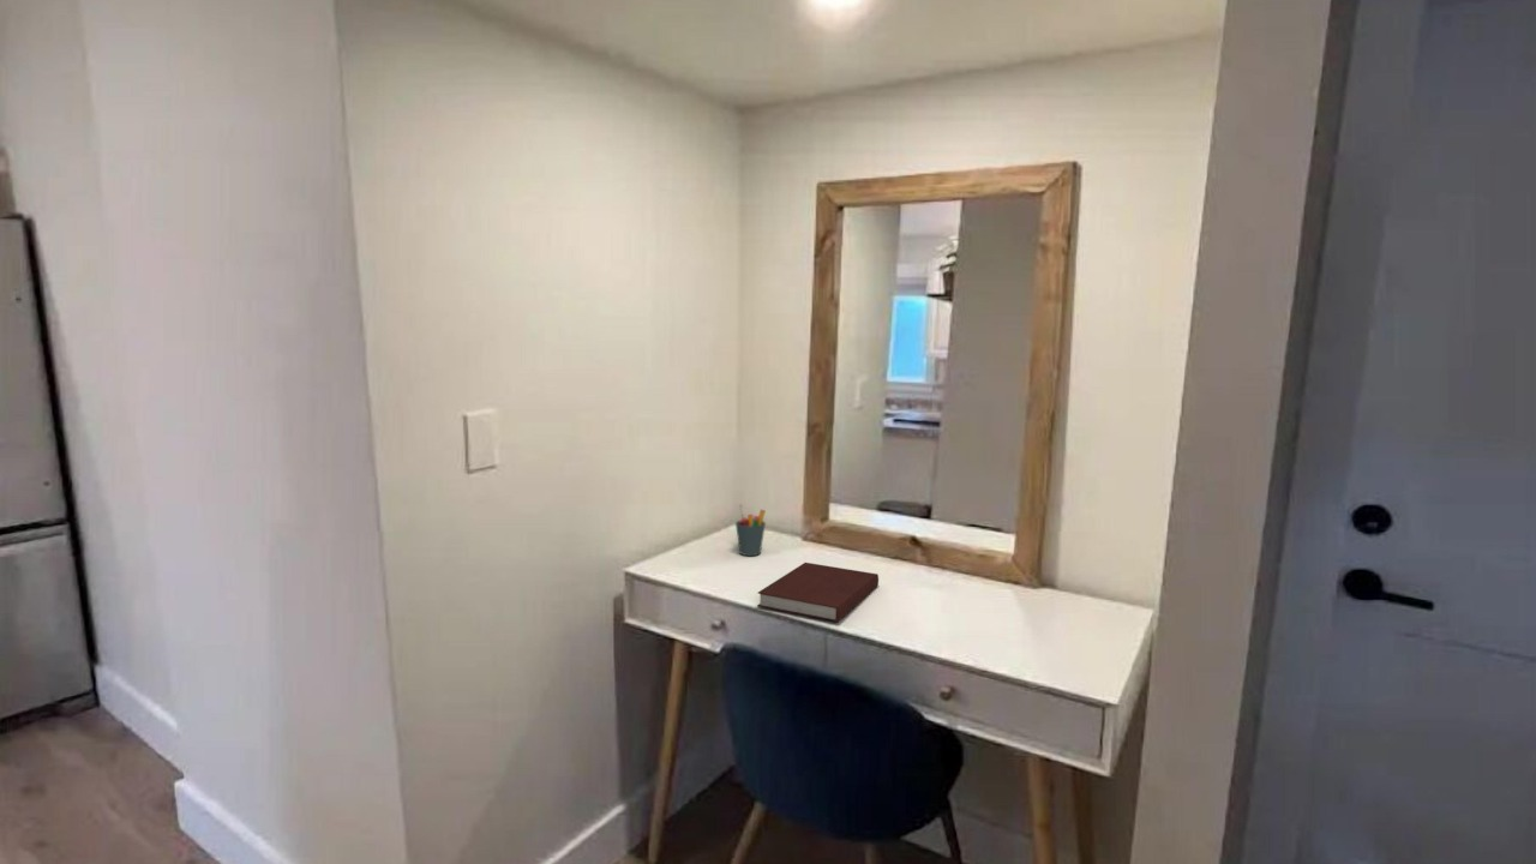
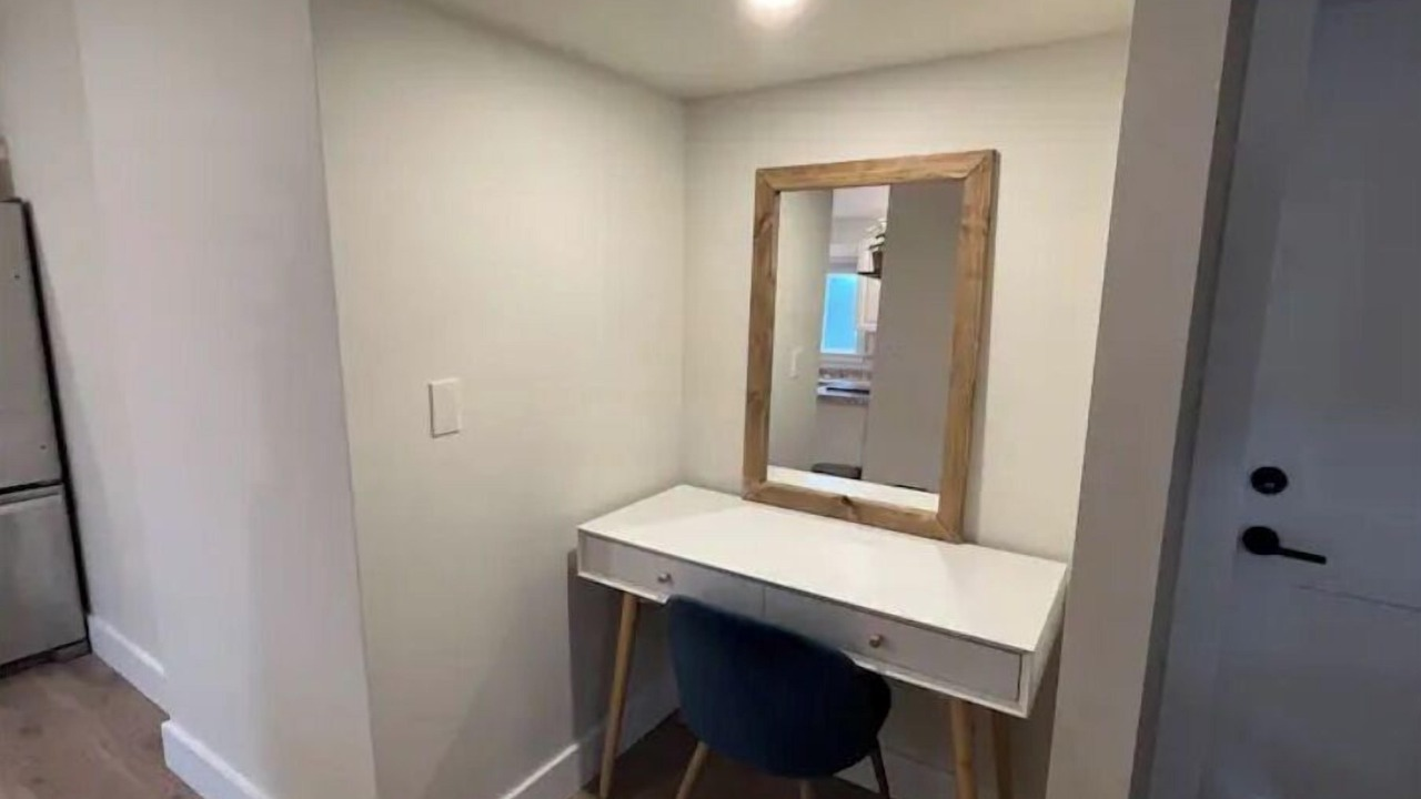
- pen holder [734,503,767,557]
- notebook [756,562,880,623]
